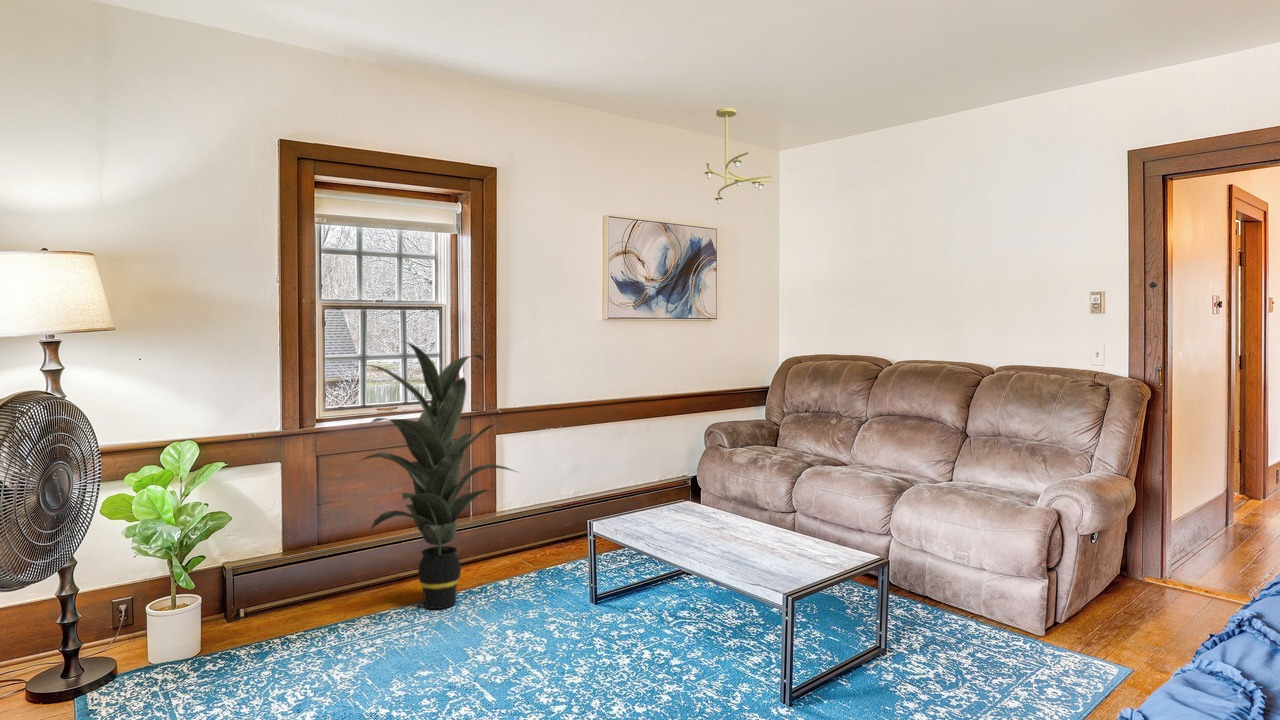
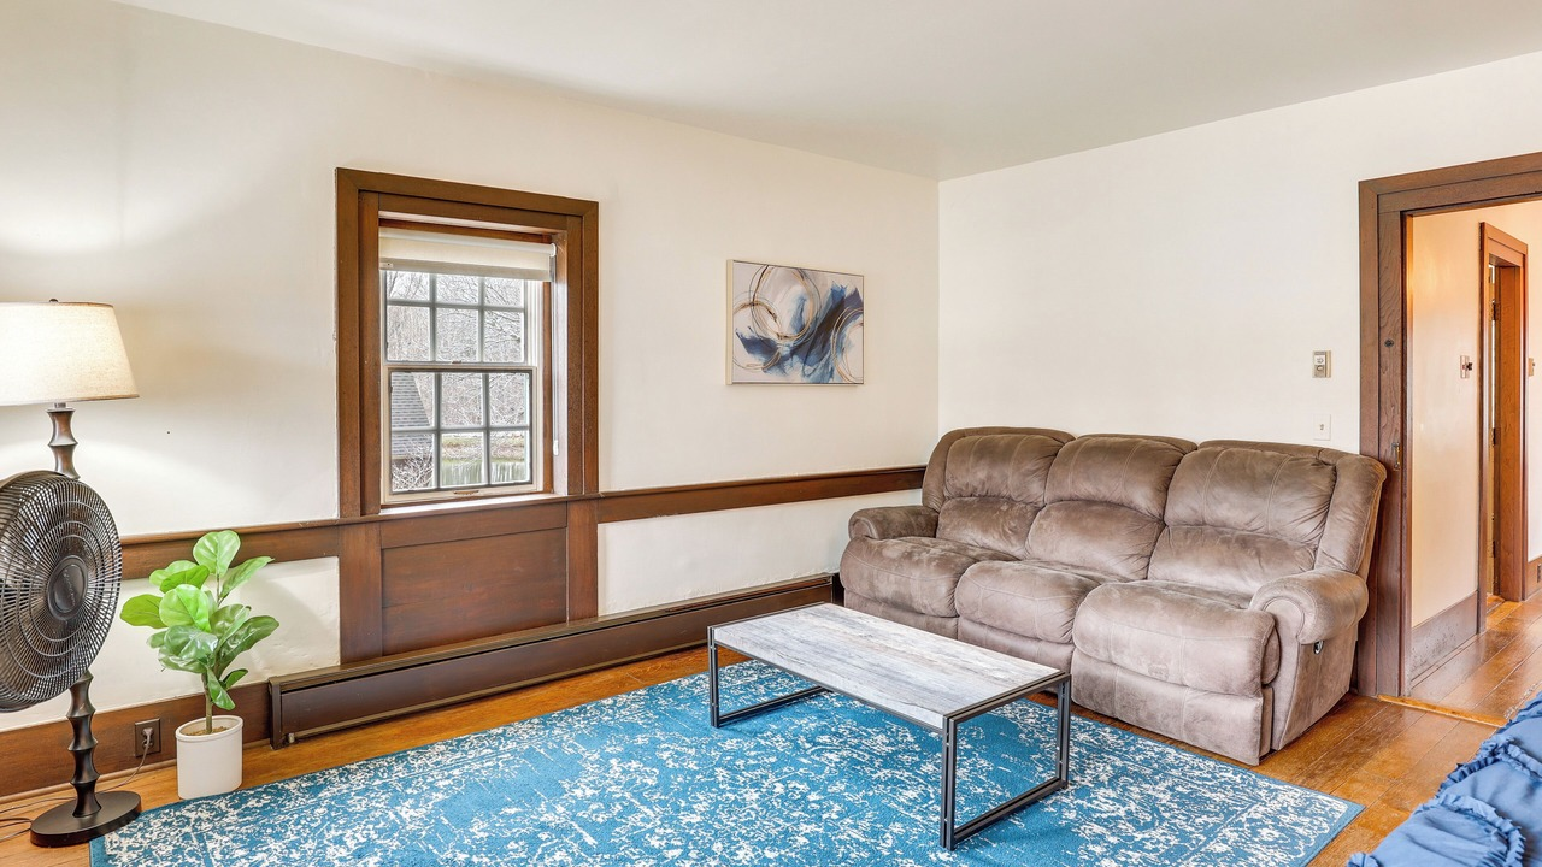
- ceiling light fixture [704,107,776,205]
- indoor plant [354,340,519,610]
